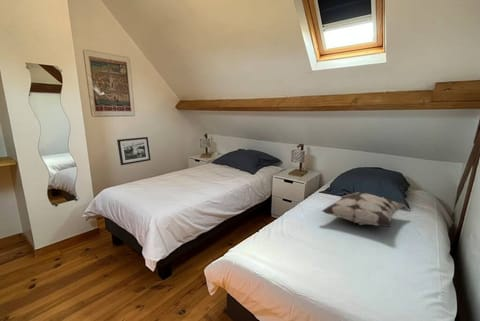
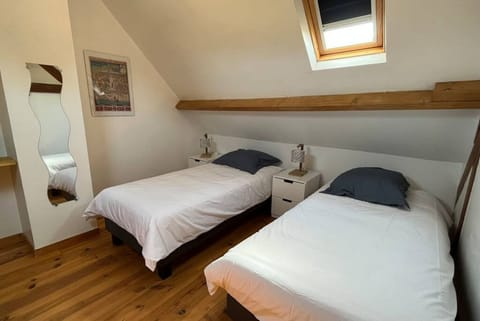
- decorative pillow [321,192,406,228]
- picture frame [116,136,152,166]
